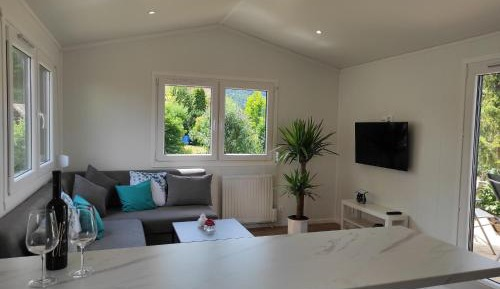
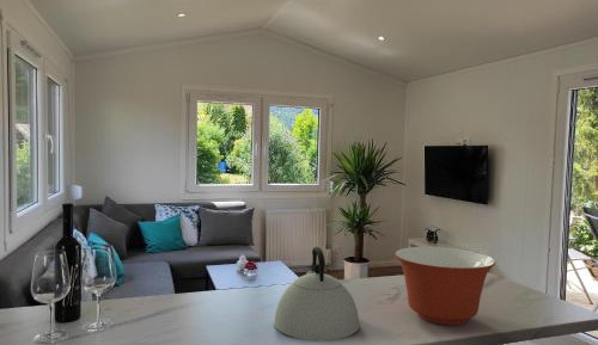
+ mixing bowl [395,246,498,326]
+ kettle [273,246,361,341]
